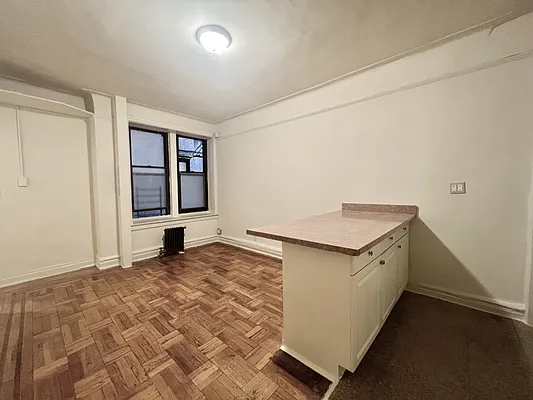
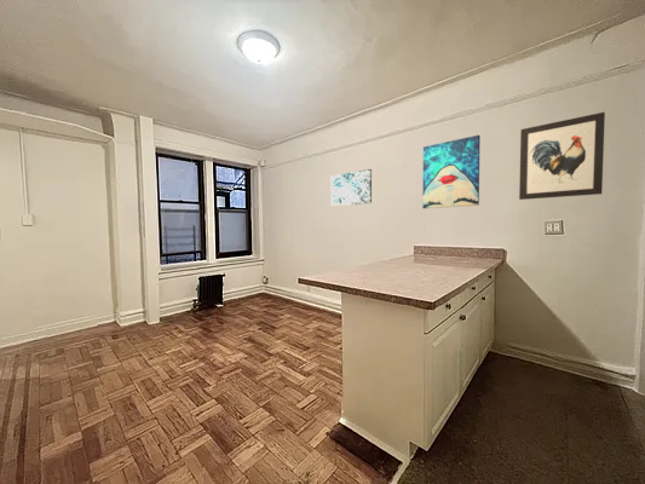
+ wall art [421,134,482,209]
+ wall art [518,111,606,201]
+ wall art [330,168,373,208]
